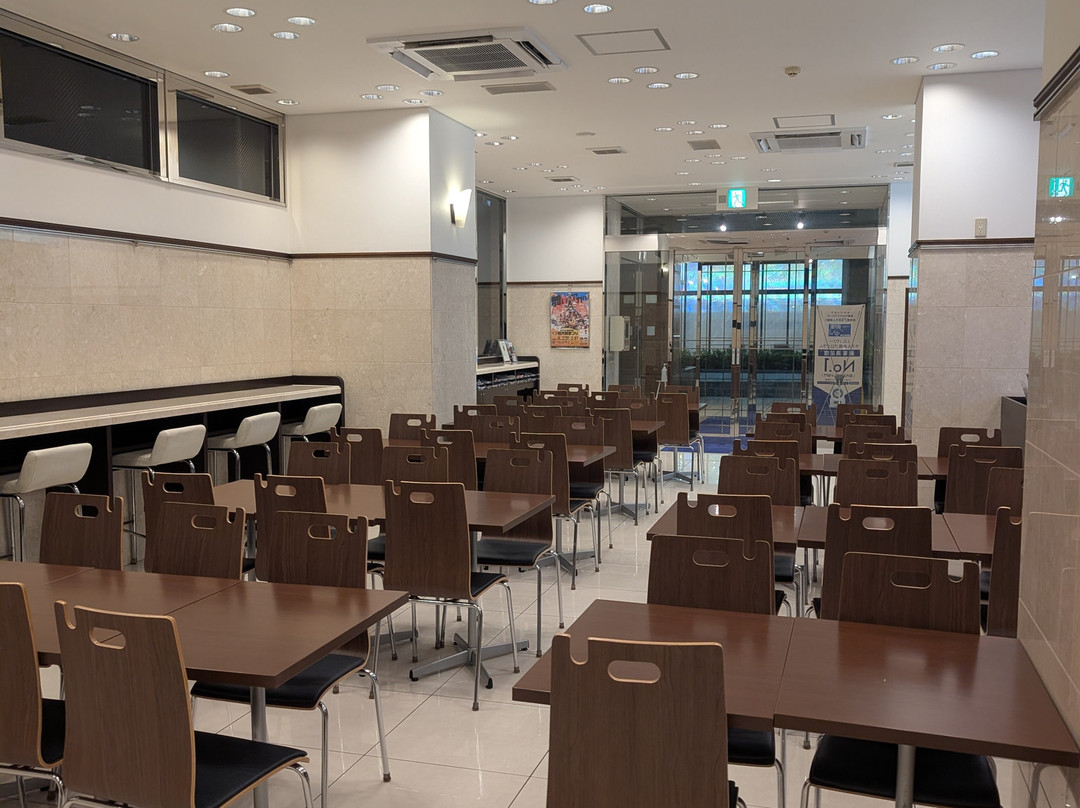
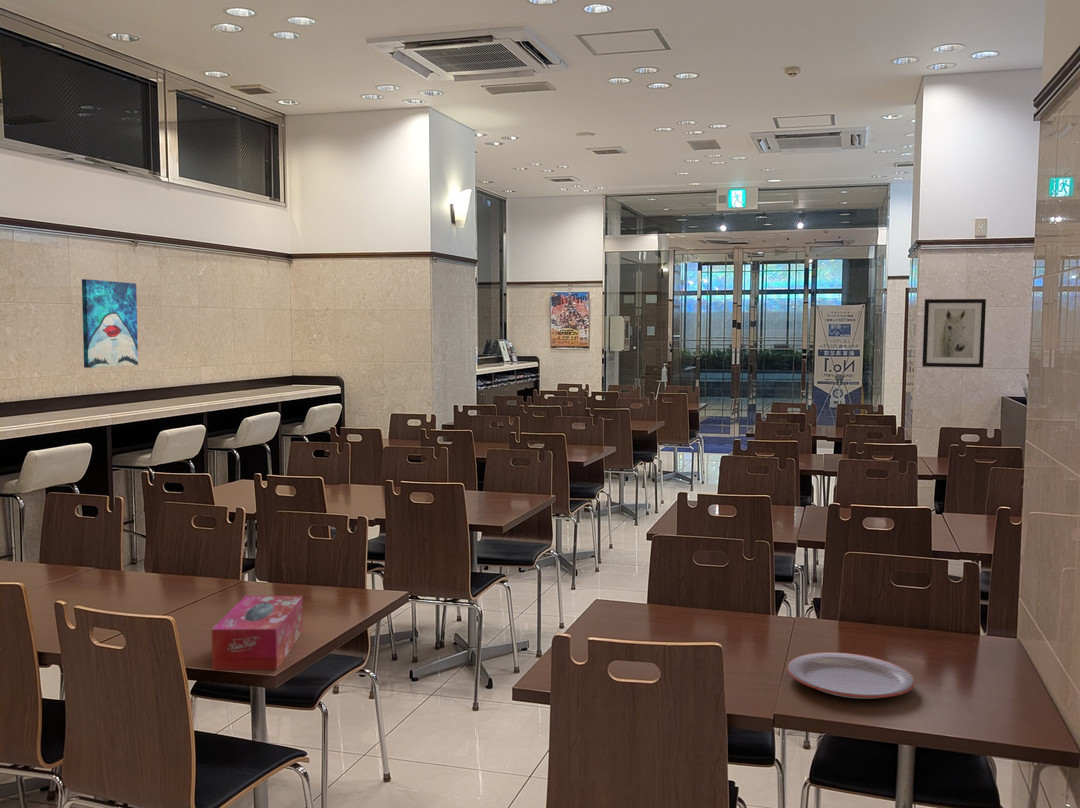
+ tissue box [211,595,304,671]
+ wall art [81,278,139,369]
+ plate [786,652,916,700]
+ wall art [921,298,987,369]
